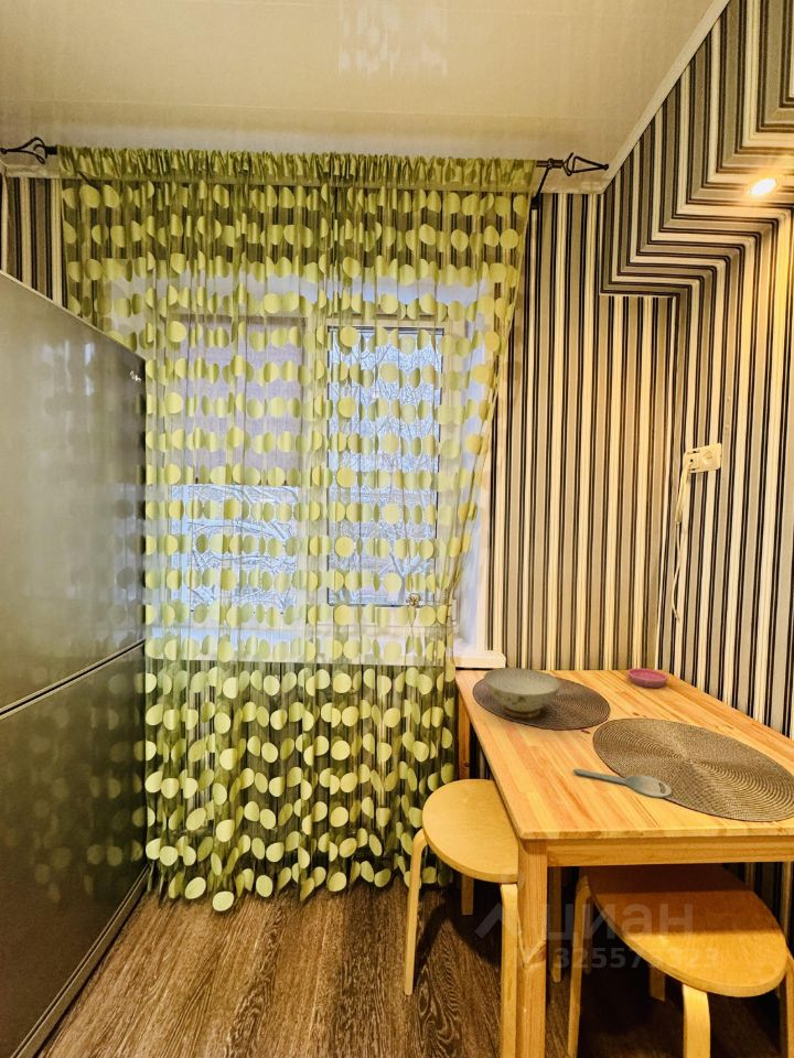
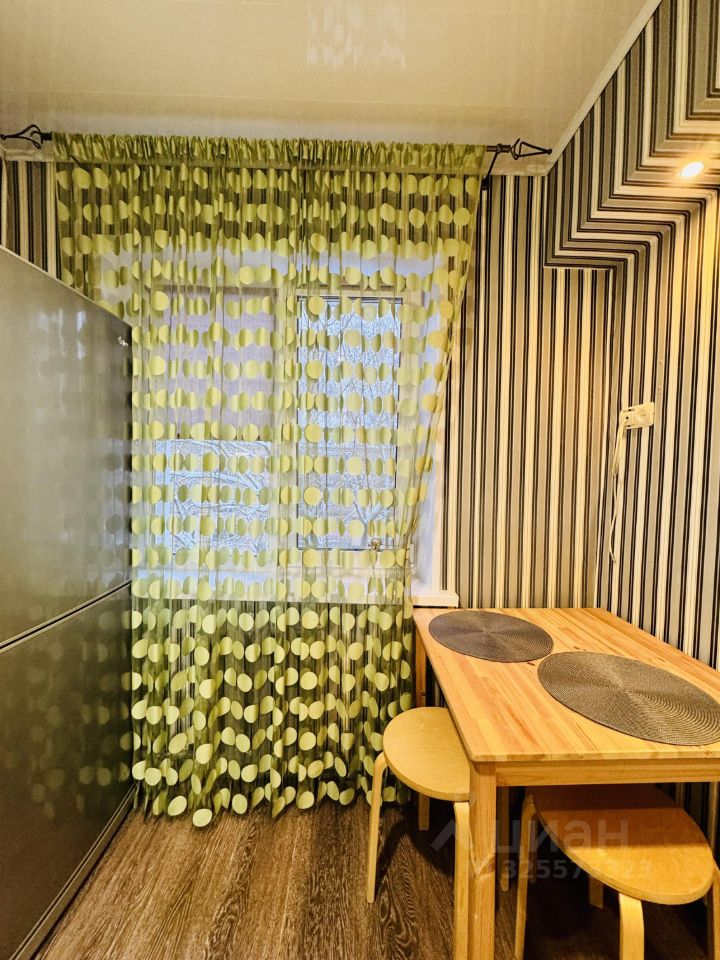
- ceramic bowl [483,667,561,720]
- key [572,768,673,799]
- saucer [626,667,669,689]
